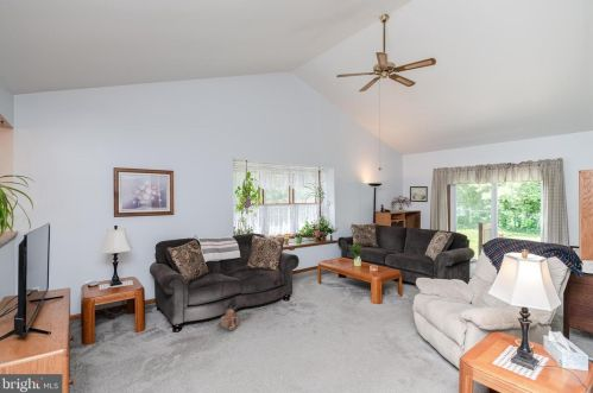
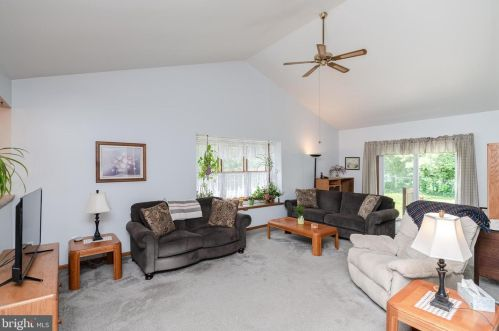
- architectural model [220,309,241,331]
